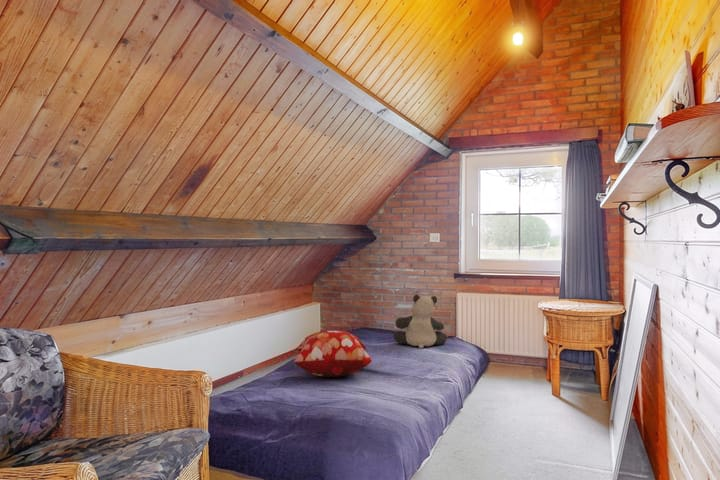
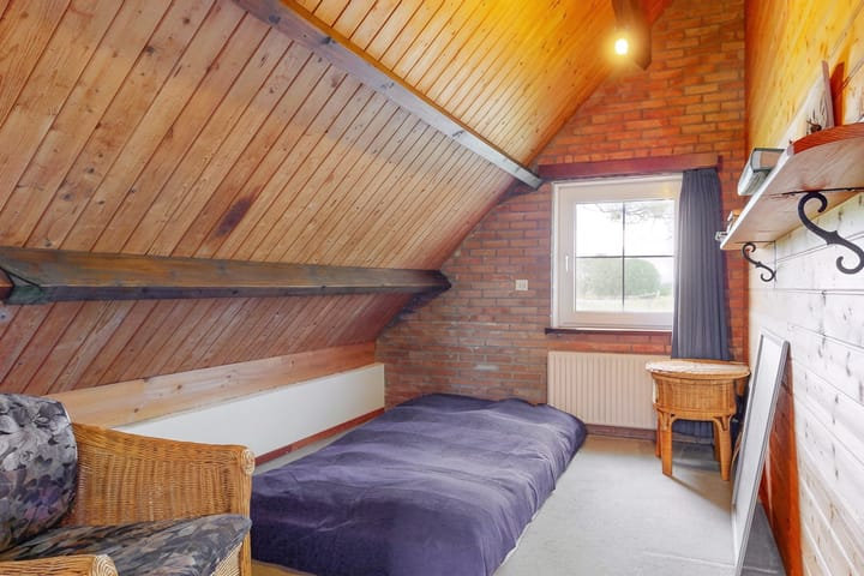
- teddy bear [392,294,448,350]
- decorative pillow [294,330,373,378]
